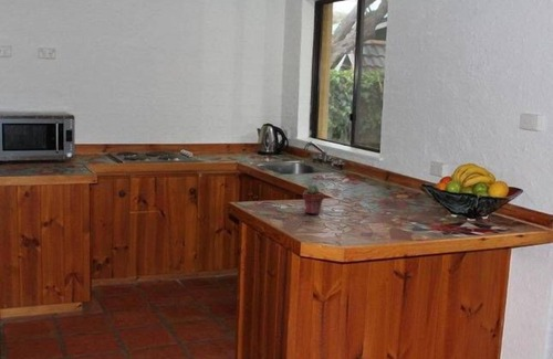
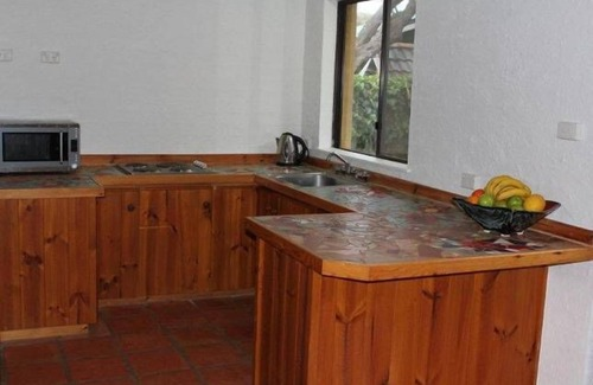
- potted succulent [302,184,325,215]
